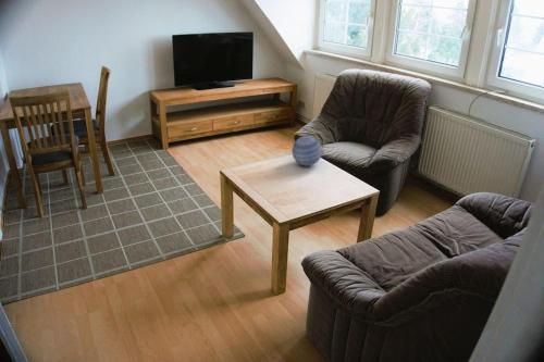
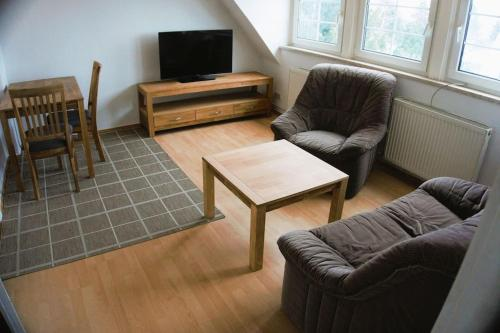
- decorative ball [290,135,323,167]
